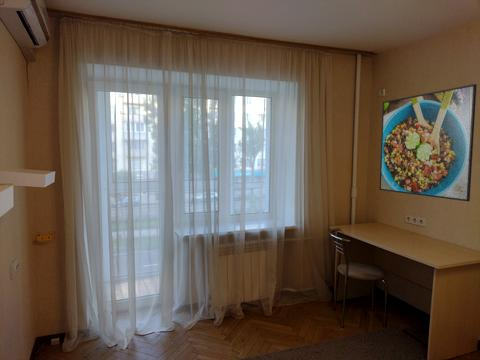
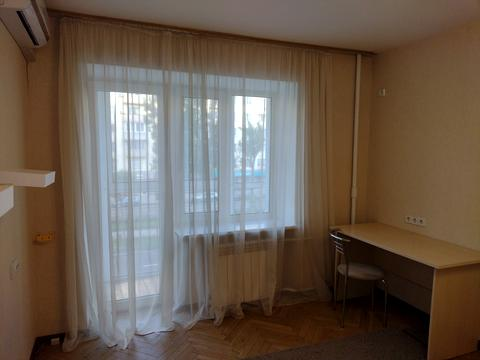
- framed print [378,83,478,202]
